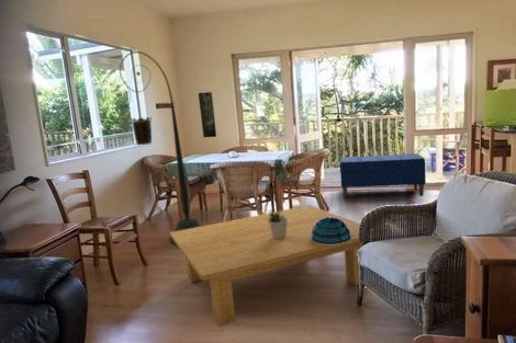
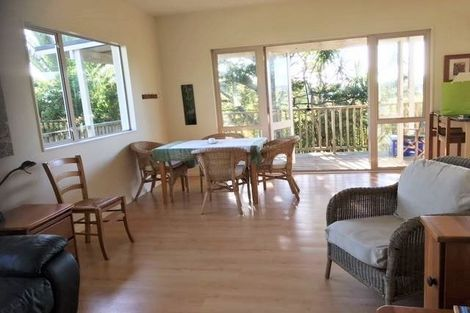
- coffee table [169,204,363,328]
- floor lamp [117,50,202,247]
- decorative bowl [311,217,351,244]
- bench [338,152,427,199]
- potted plant [267,208,288,239]
